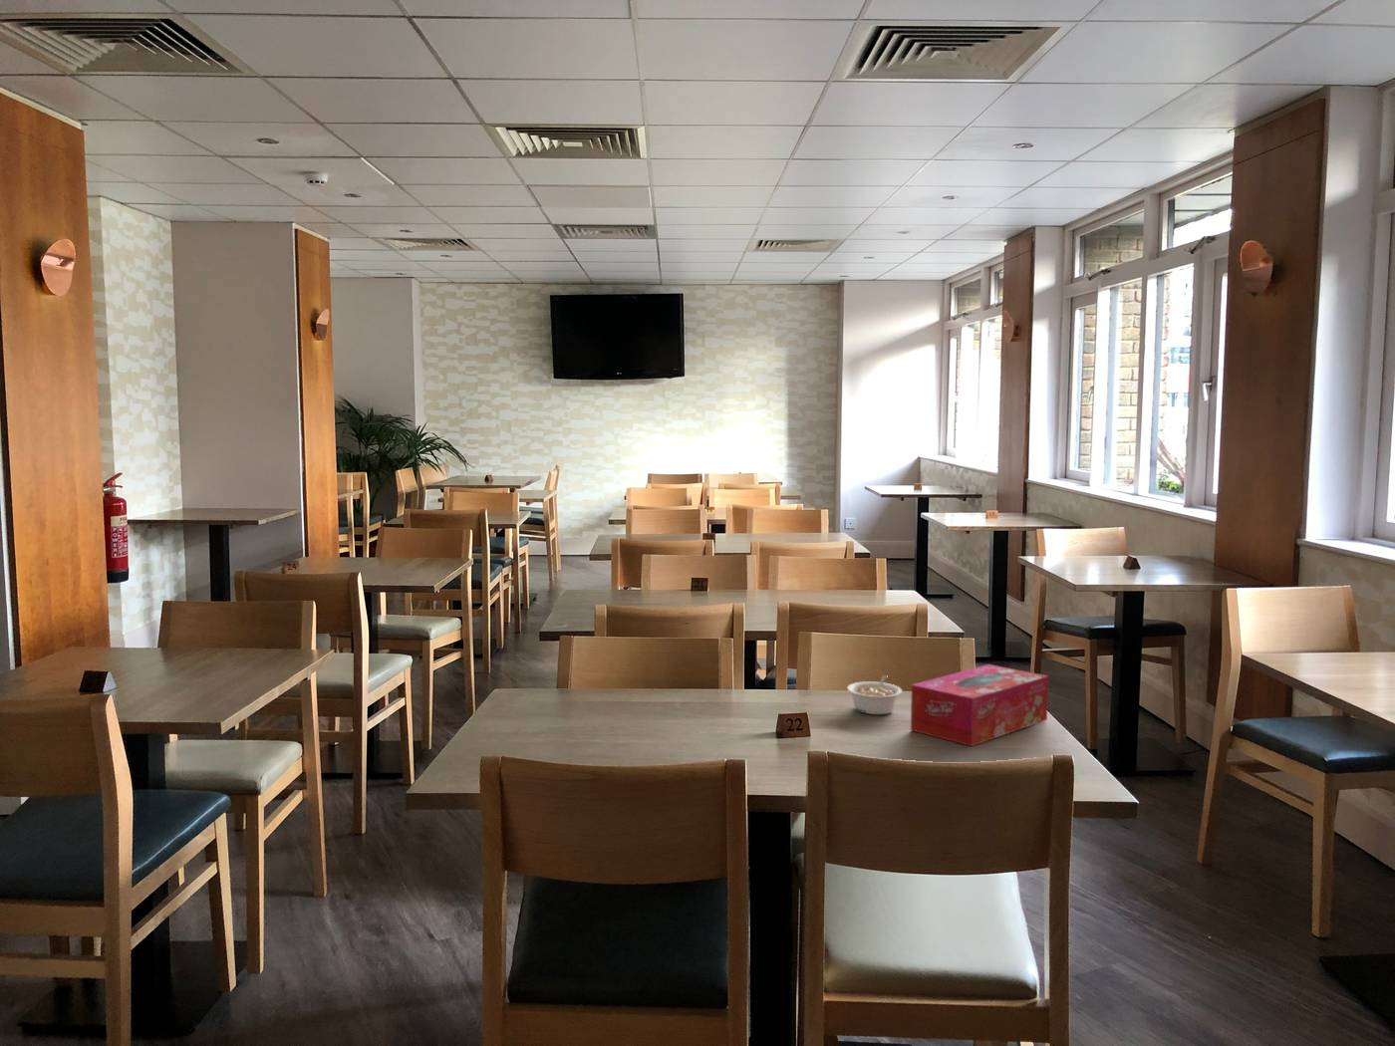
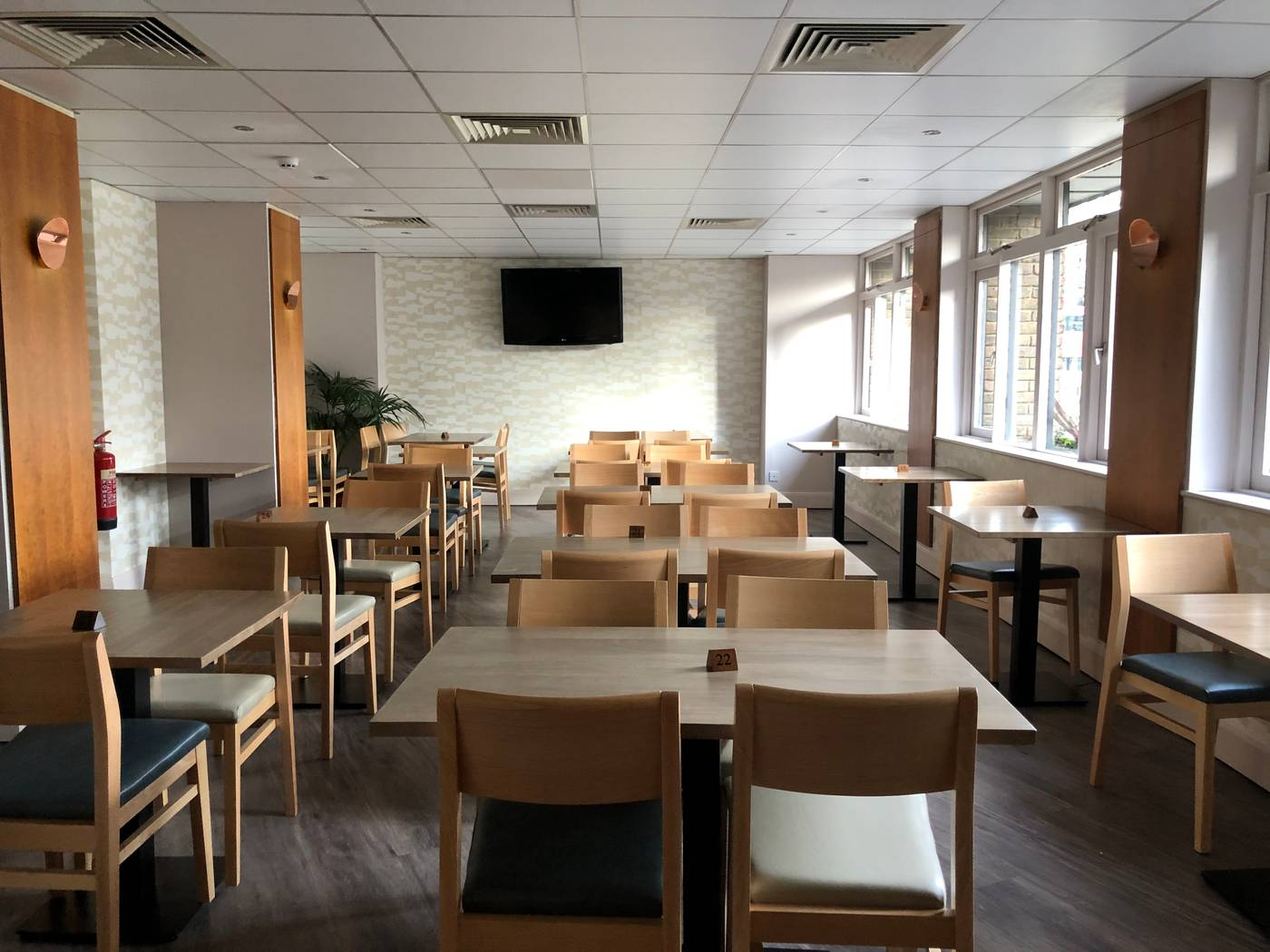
- tissue box [909,664,1049,747]
- legume [846,675,903,715]
